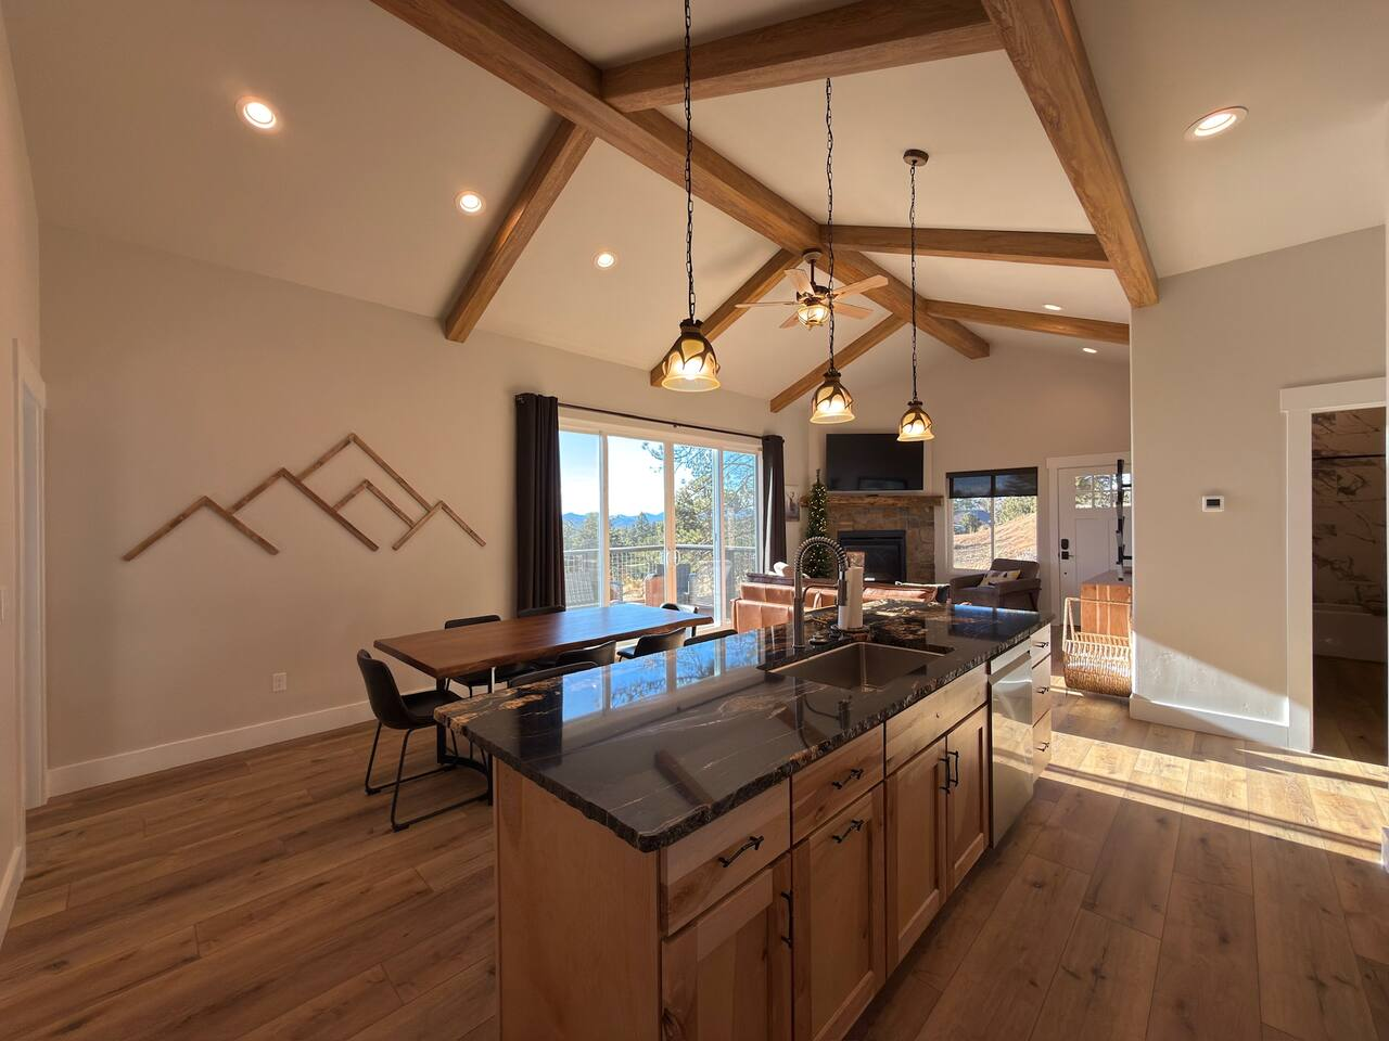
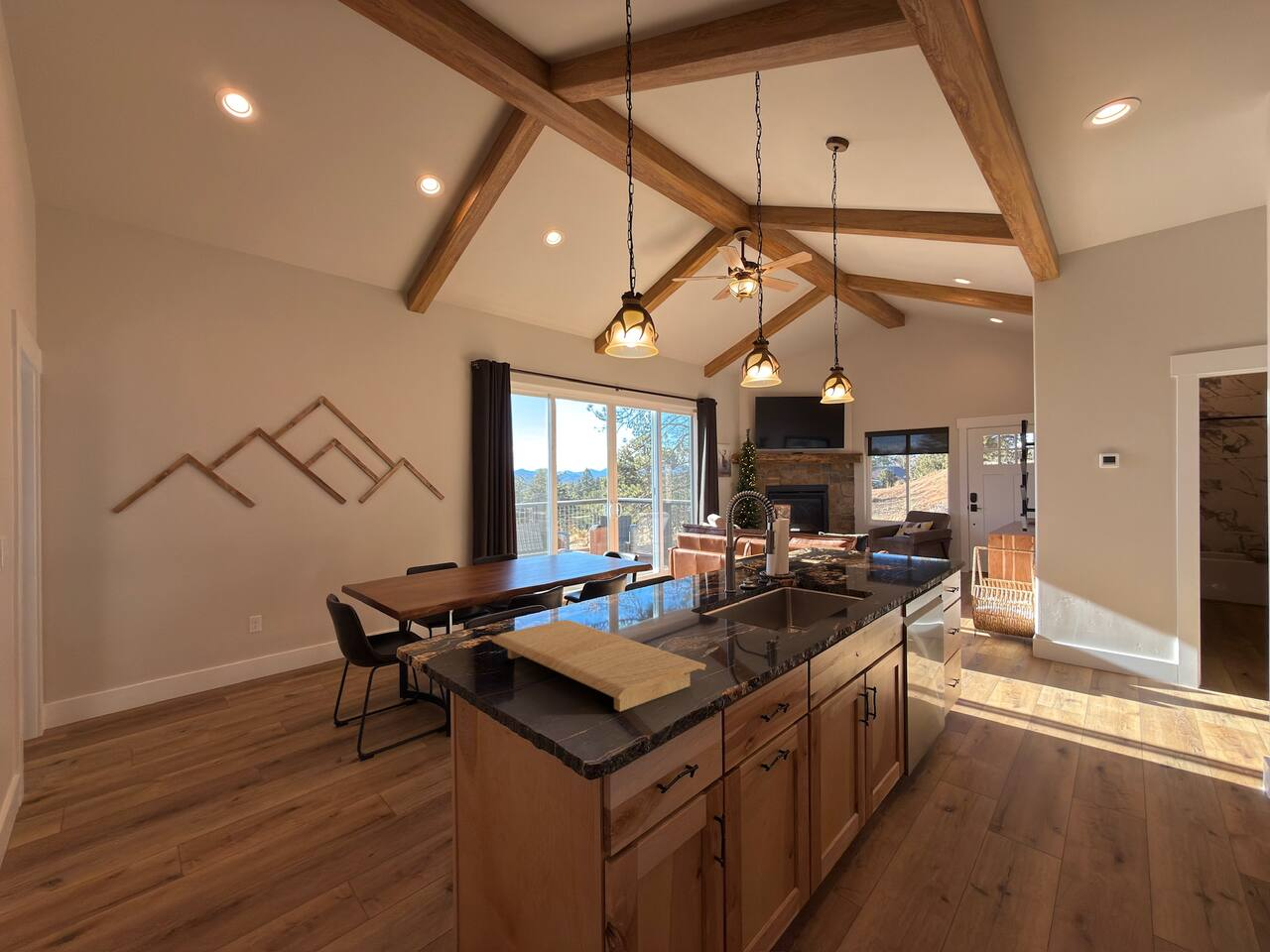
+ cutting board [491,619,707,712]
